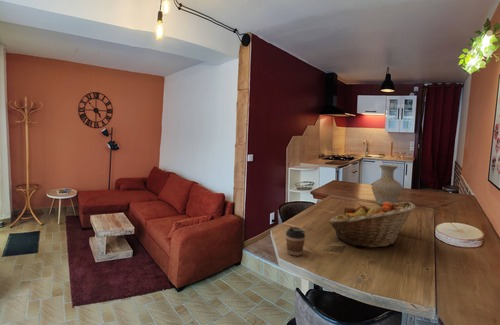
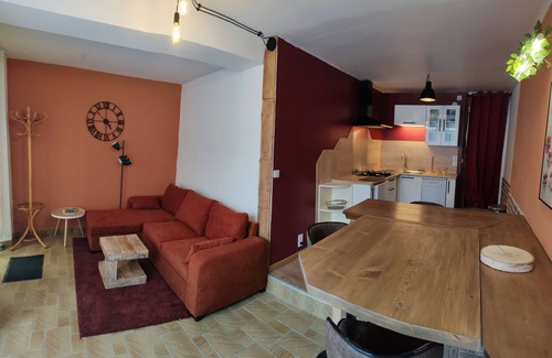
- coffee cup [285,226,307,257]
- vase [371,164,403,205]
- fruit basket [328,201,416,248]
